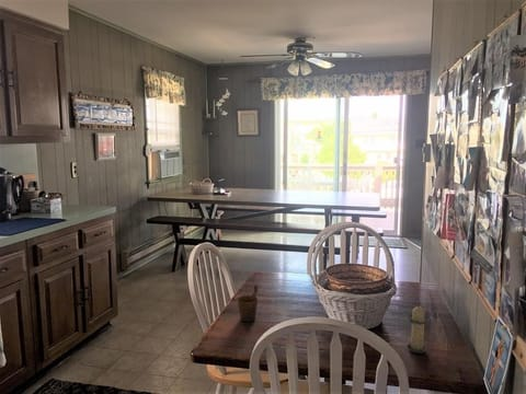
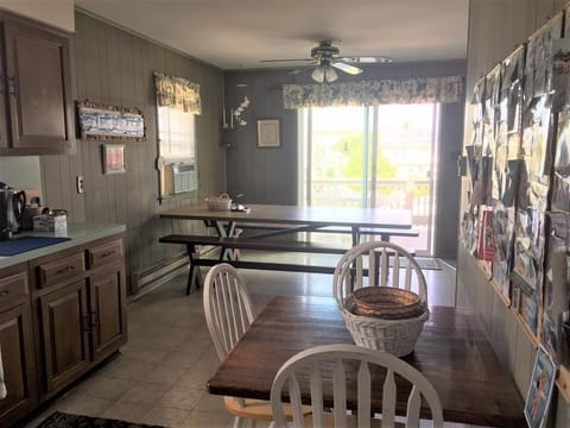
- candle [407,302,430,355]
- mug [237,283,259,323]
